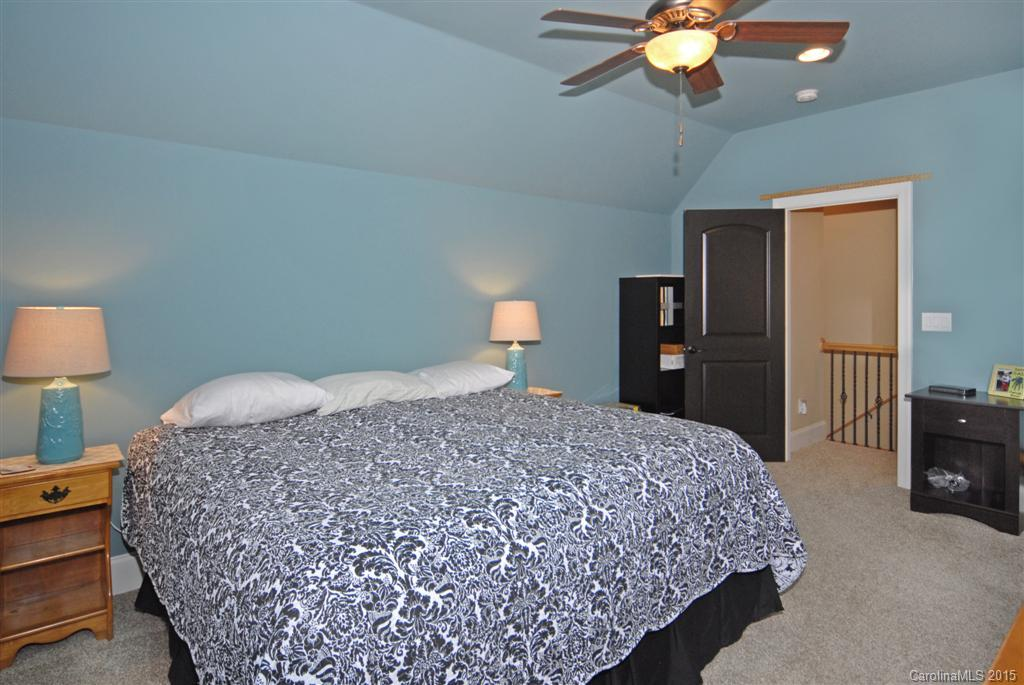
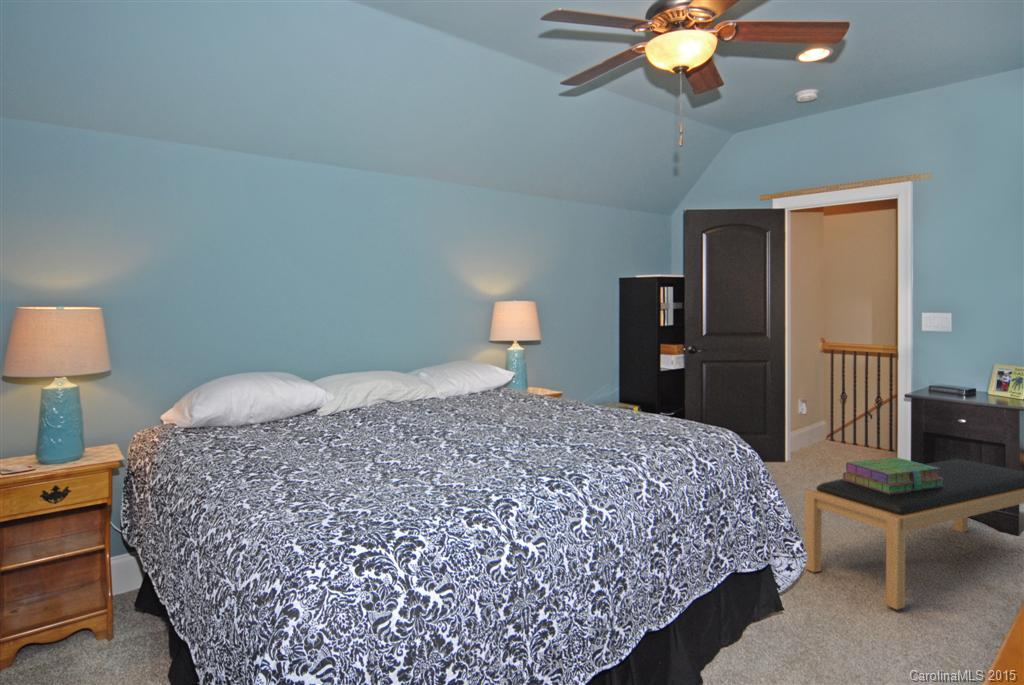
+ stack of books [842,456,944,494]
+ bench [804,458,1024,611]
